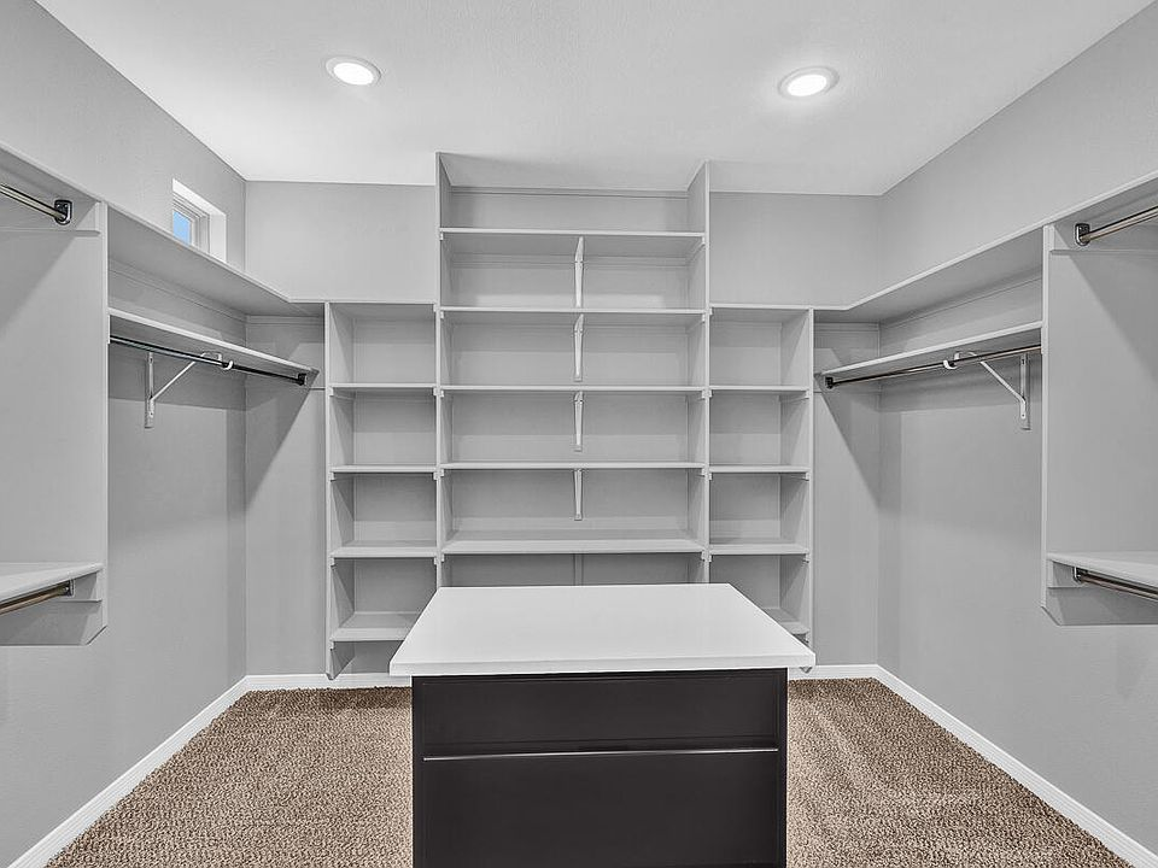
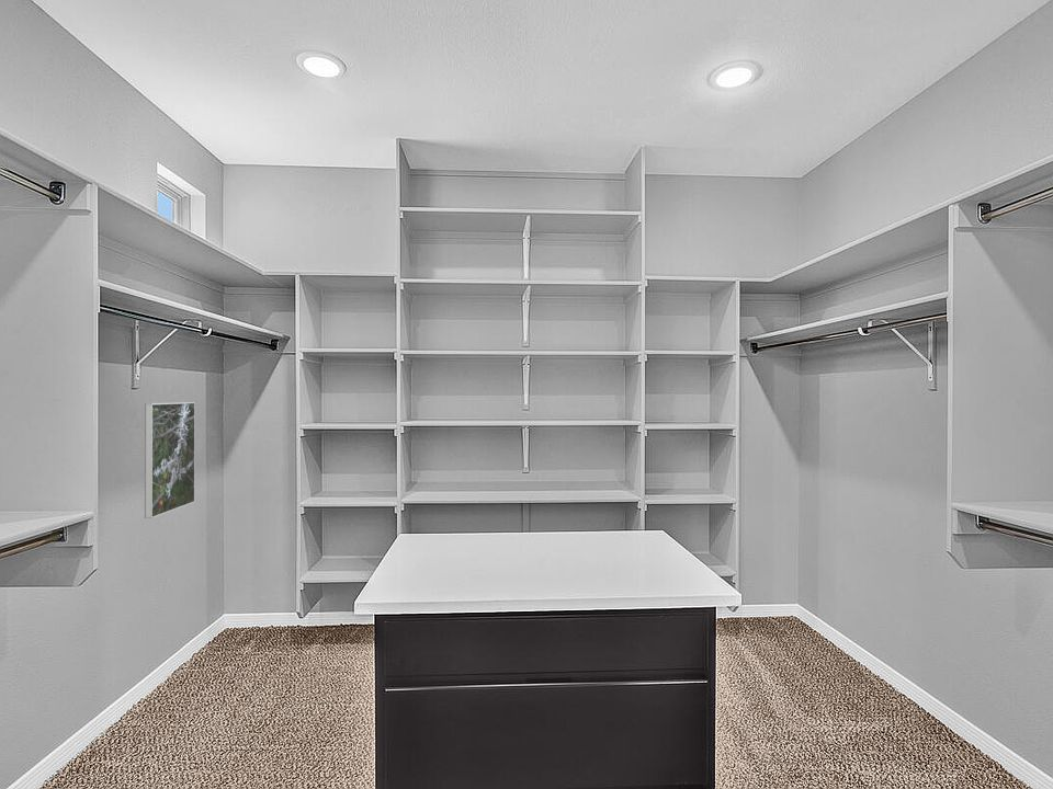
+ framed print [144,401,196,519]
